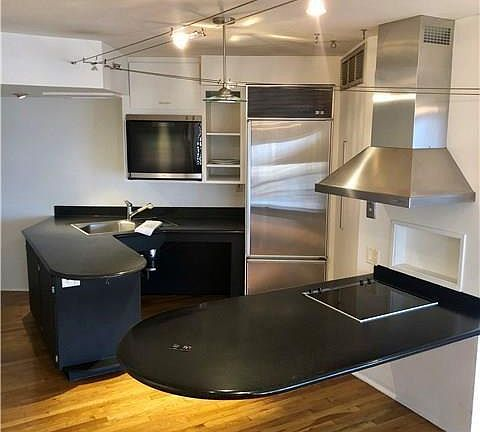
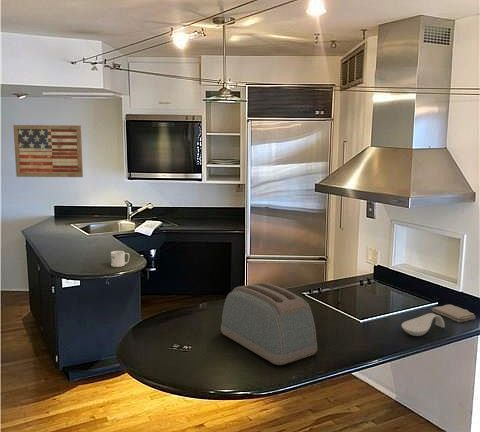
+ wall art [12,124,84,178]
+ toaster [220,282,318,366]
+ washcloth [431,304,477,323]
+ spoon rest [401,312,446,337]
+ mug [110,250,130,268]
